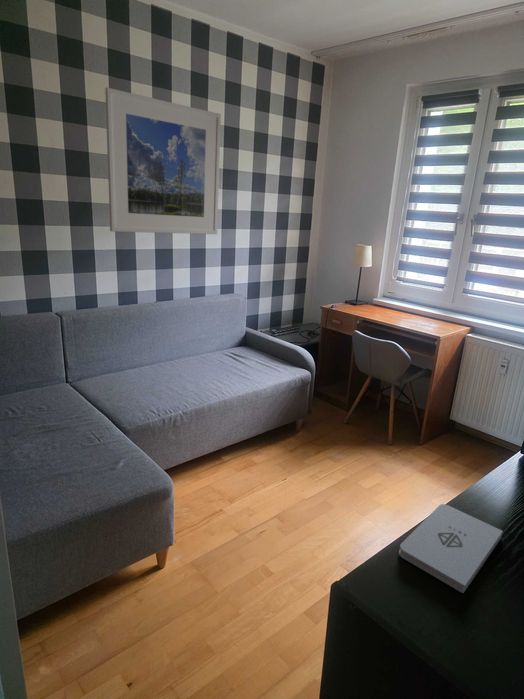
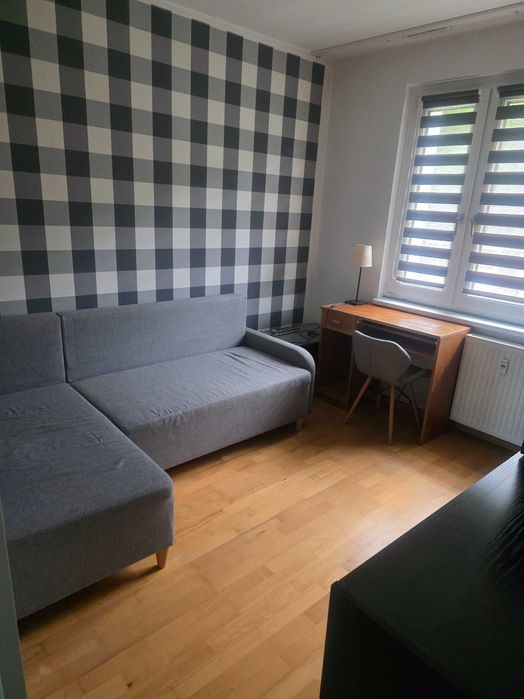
- notepad [398,503,504,594]
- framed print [104,87,222,235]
